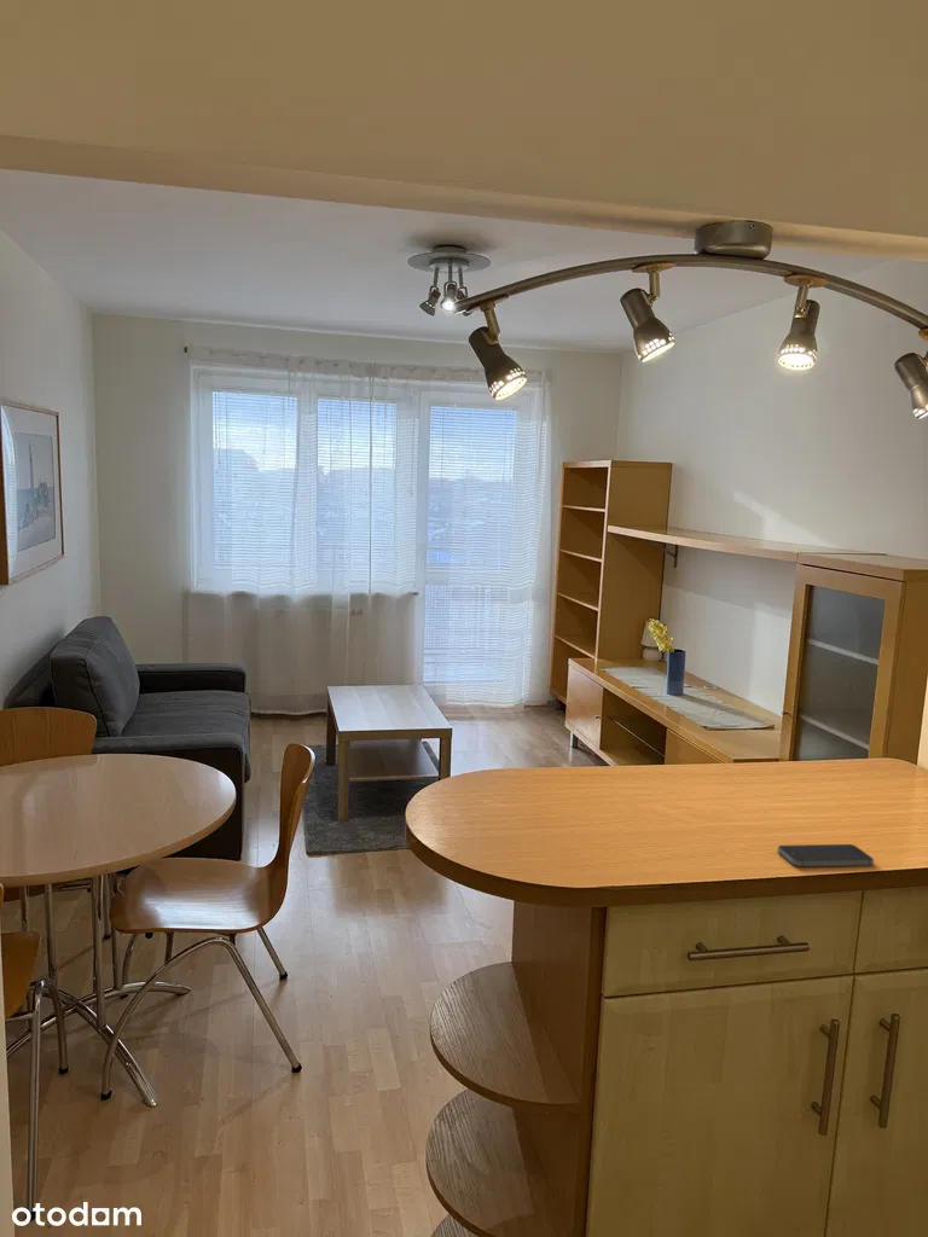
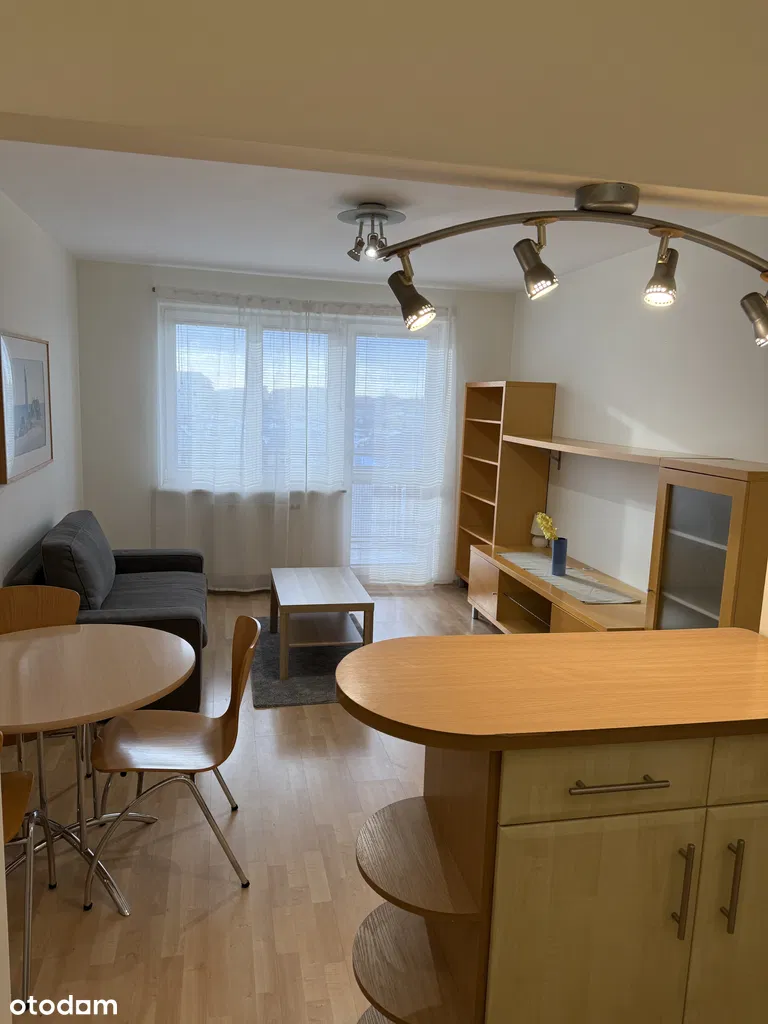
- smartphone [776,843,875,867]
